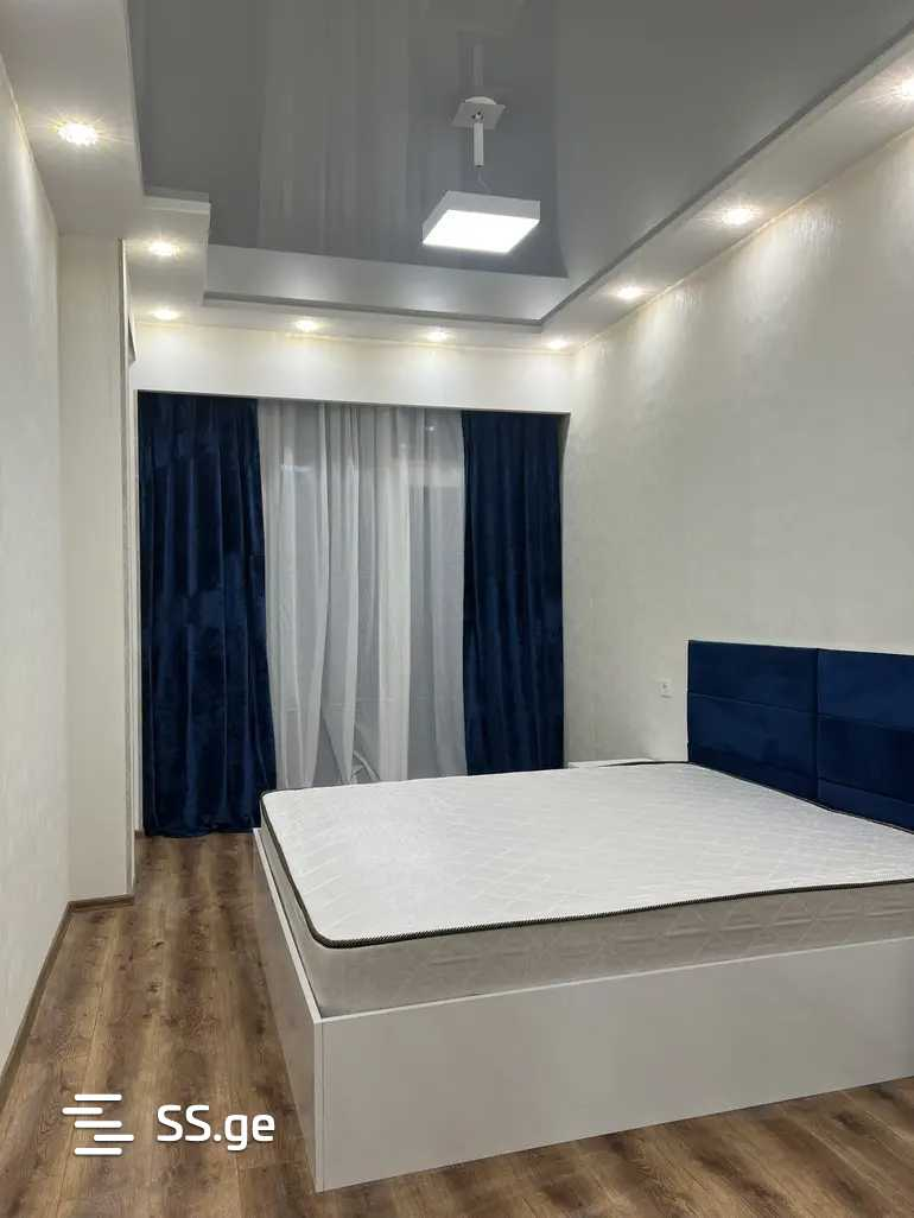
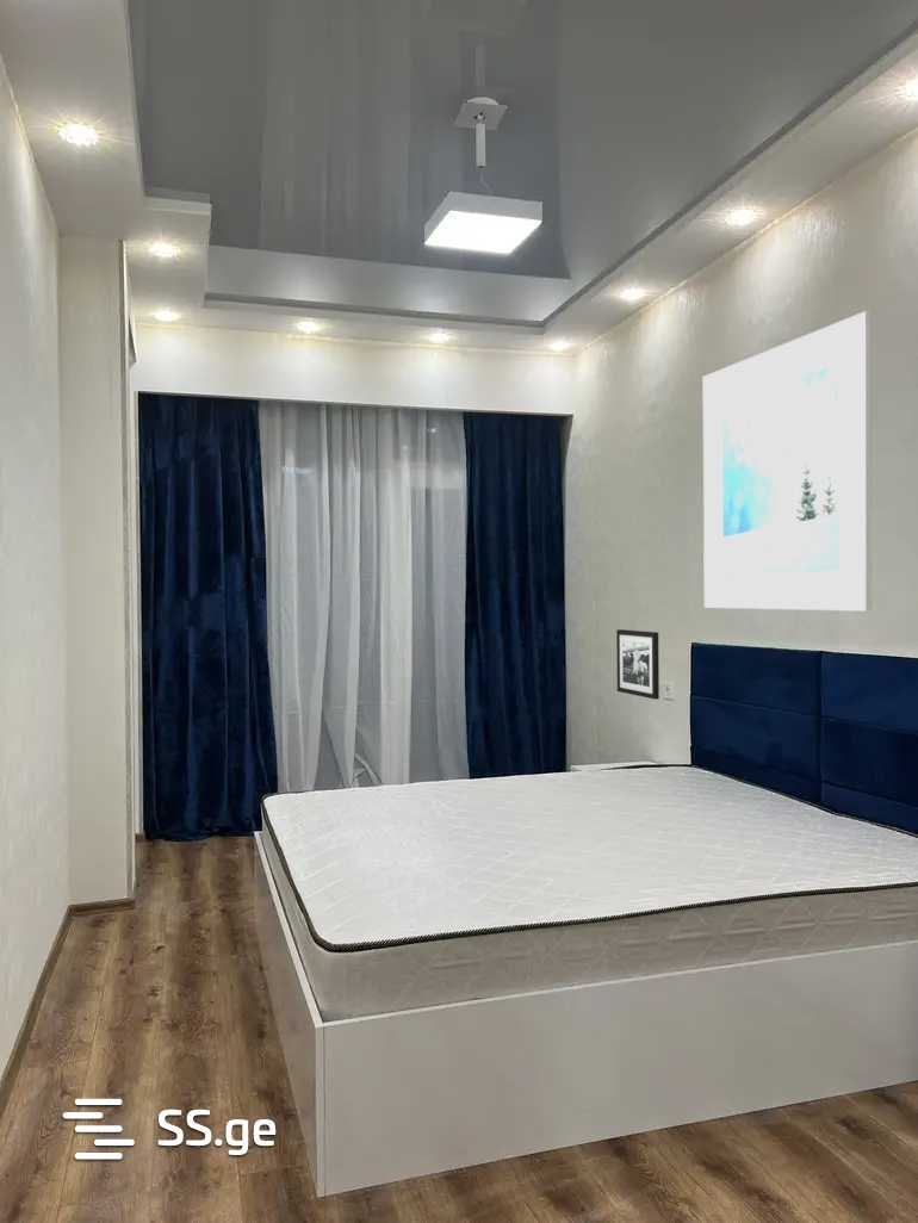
+ picture frame [615,628,660,701]
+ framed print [702,310,873,613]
